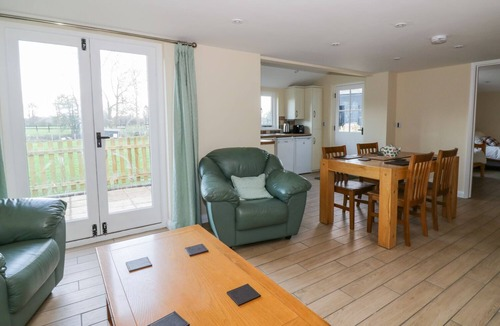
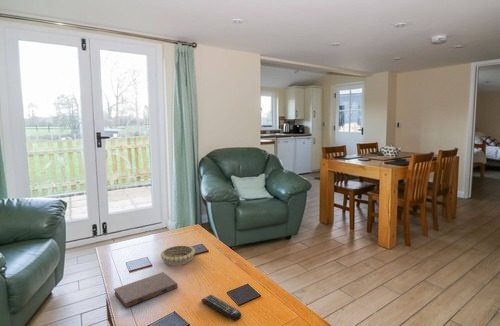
+ decorative bowl [160,244,196,266]
+ book [113,271,179,309]
+ remote control [200,294,242,322]
